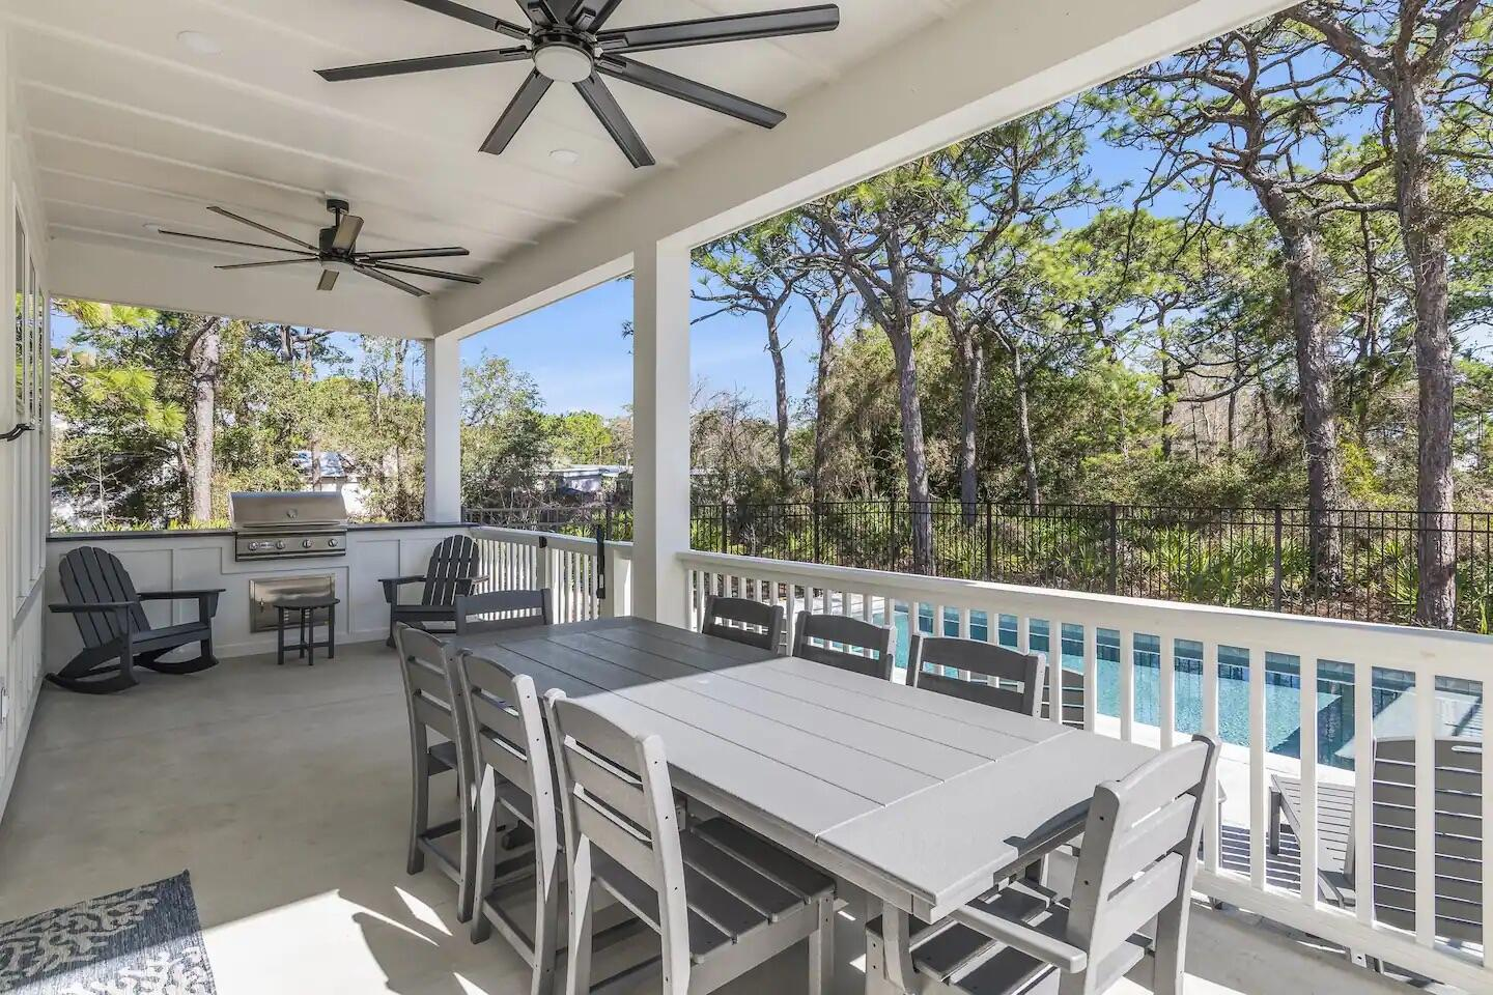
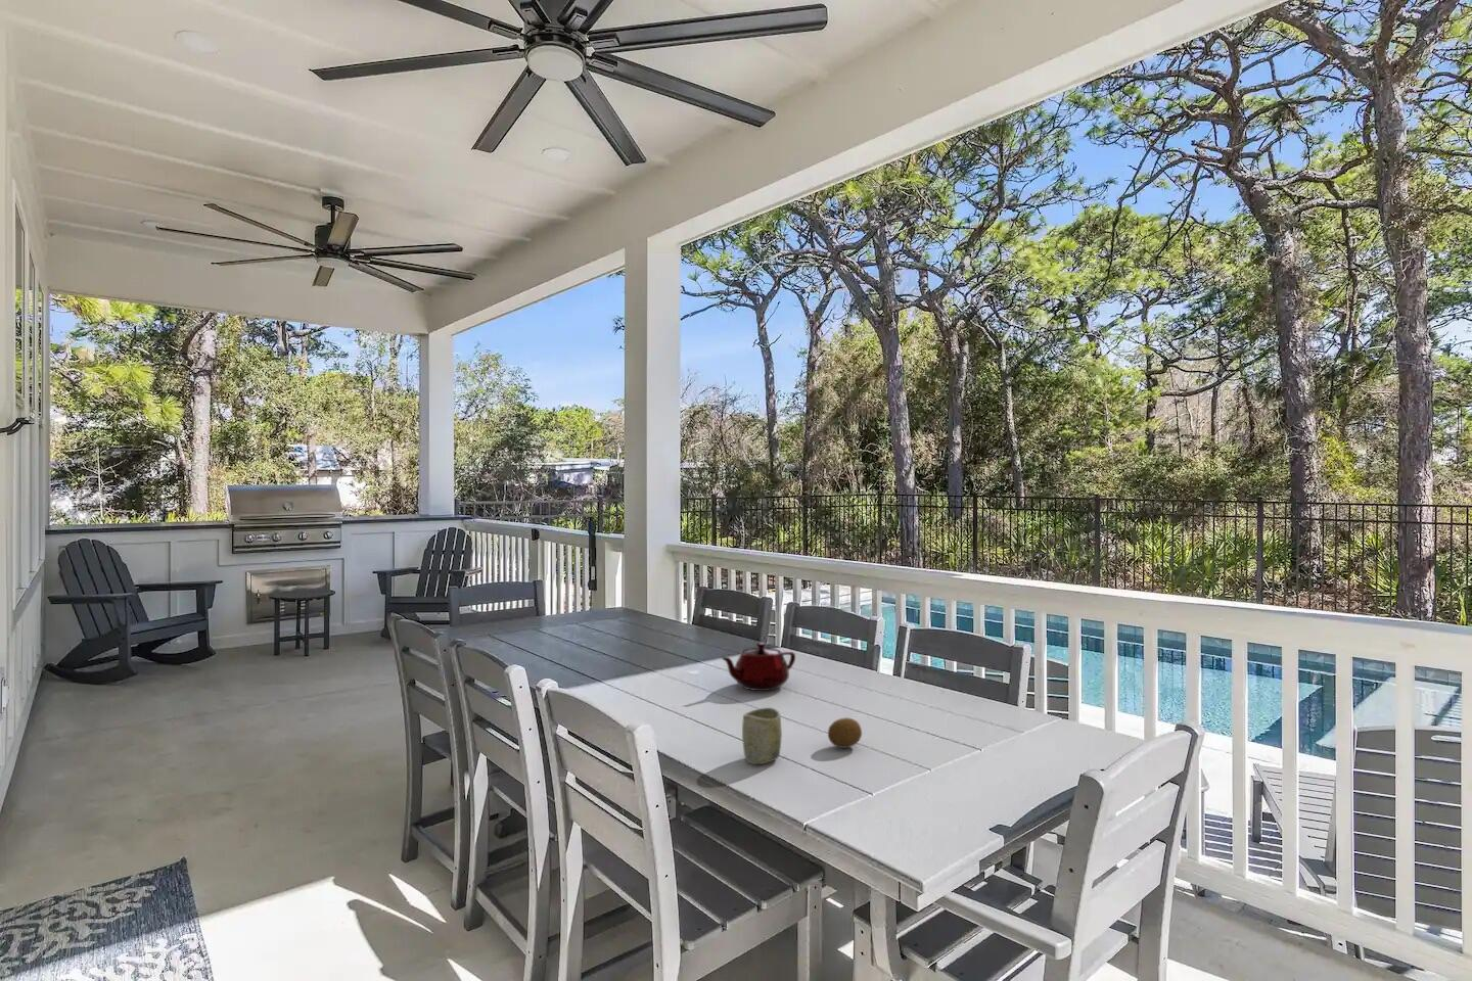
+ fruit [827,716,863,749]
+ cup [741,706,783,765]
+ teapot [720,642,796,692]
